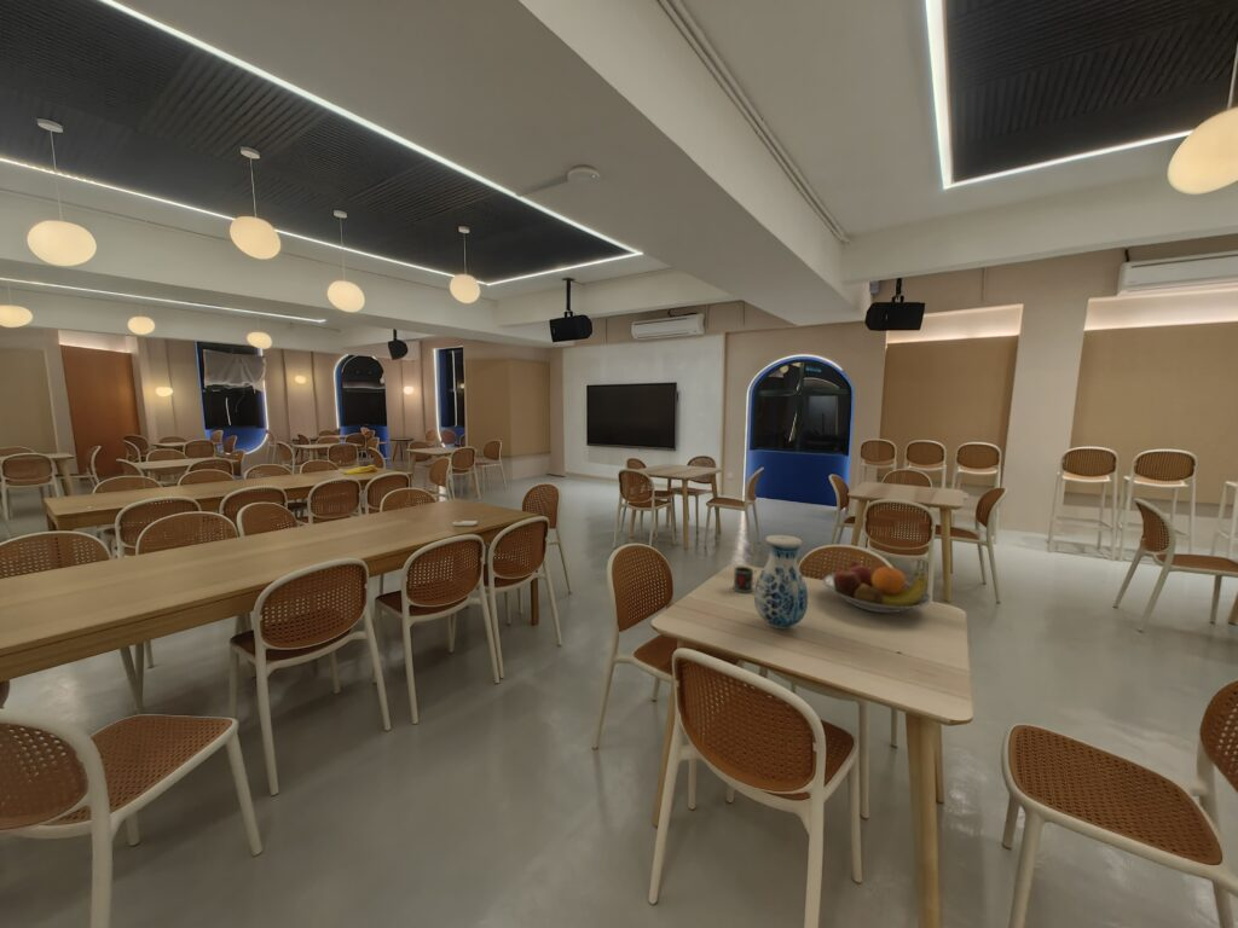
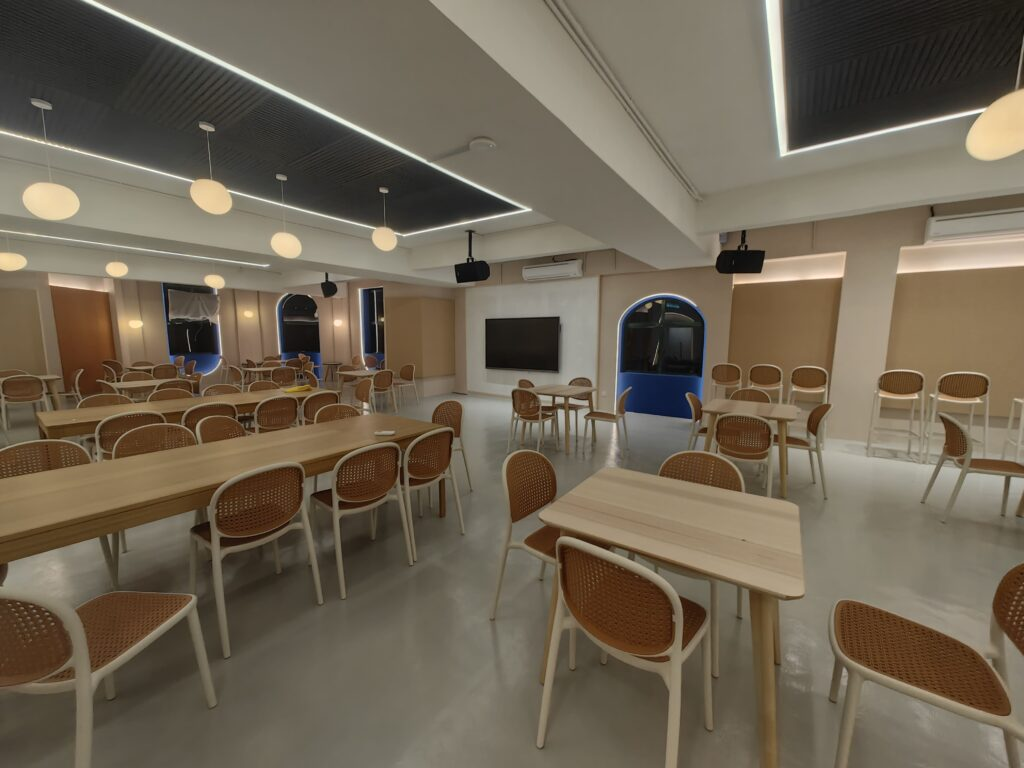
- mug [731,566,763,594]
- vase [753,534,809,630]
- fruit bowl [822,561,932,614]
